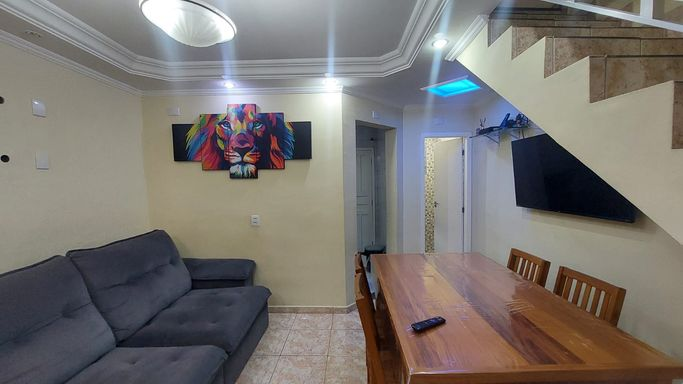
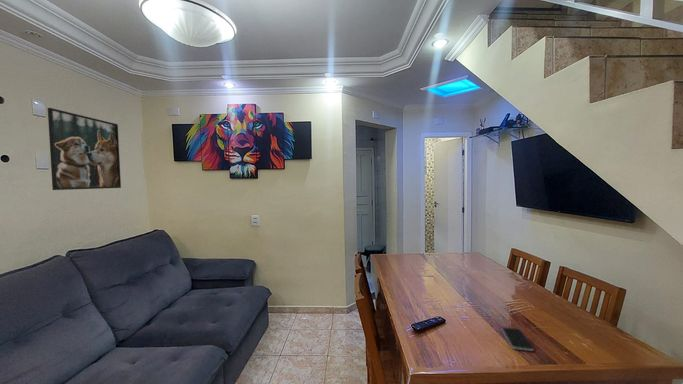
+ smartphone [501,326,534,352]
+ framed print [47,107,122,191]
